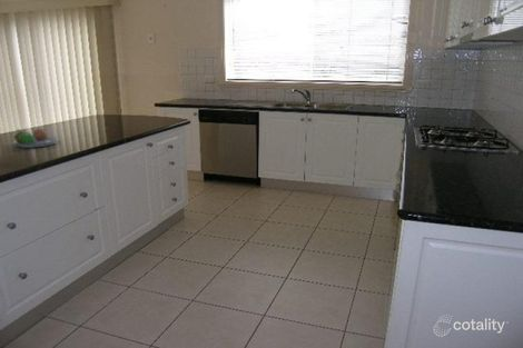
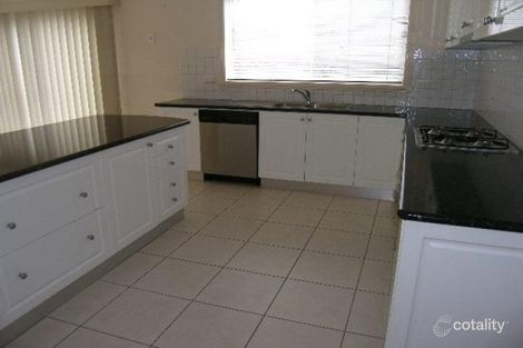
- fruit bowl [12,128,59,149]
